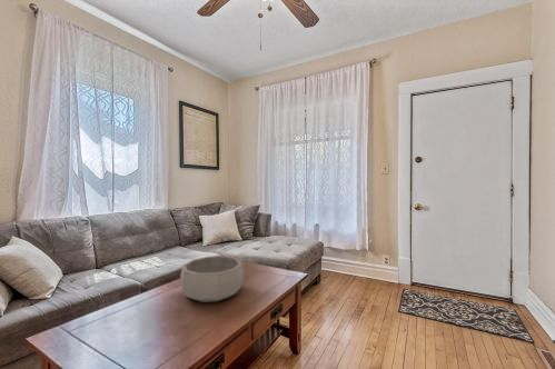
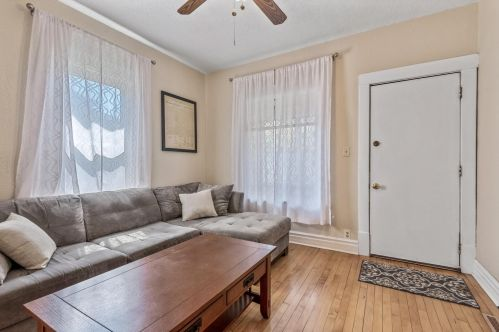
- decorative bowl [179,255,246,303]
